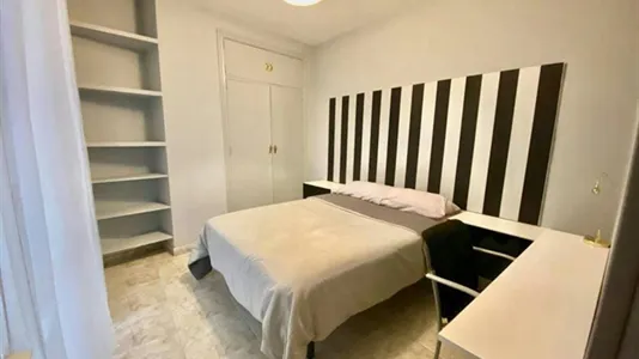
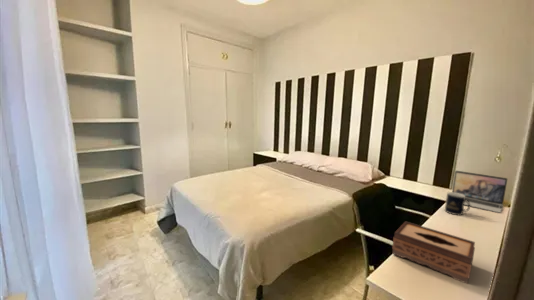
+ laptop [451,170,508,214]
+ tissue box [391,220,476,285]
+ mug [444,191,471,216]
